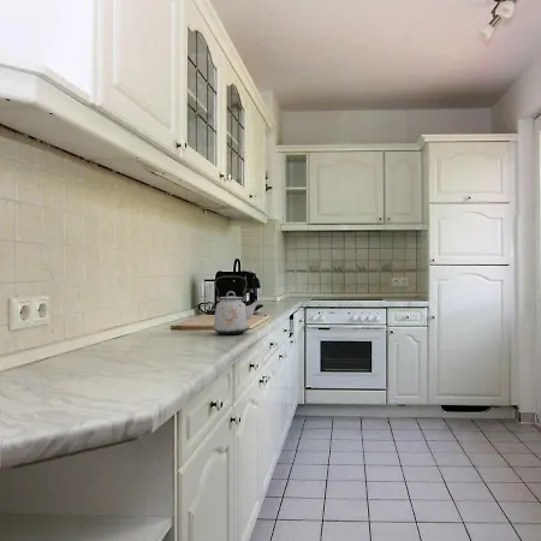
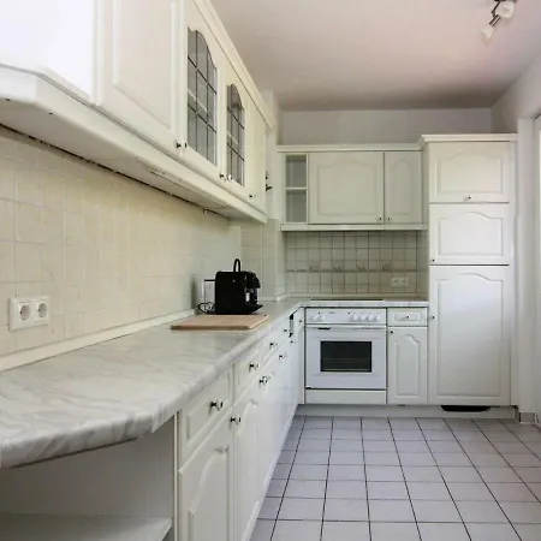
- kettle [213,274,261,335]
